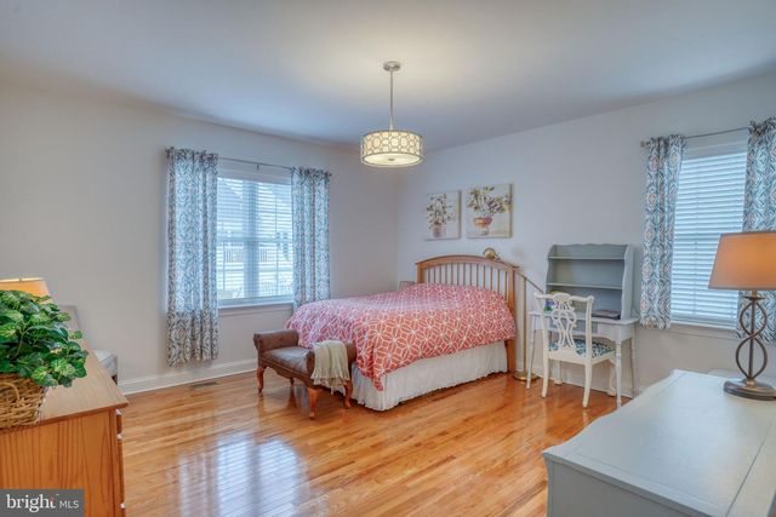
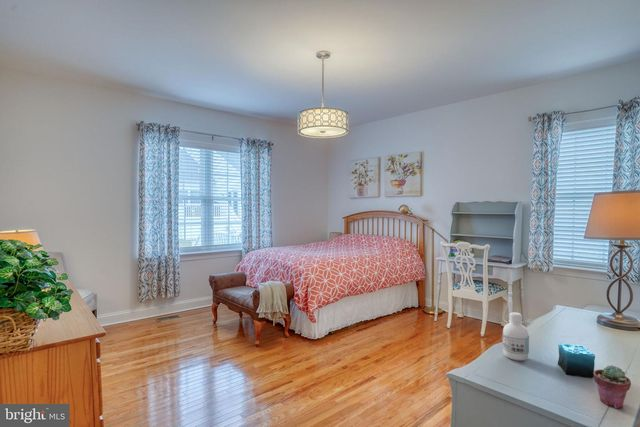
+ potted succulent [593,364,632,409]
+ candle [557,338,596,379]
+ bottle [502,311,530,362]
